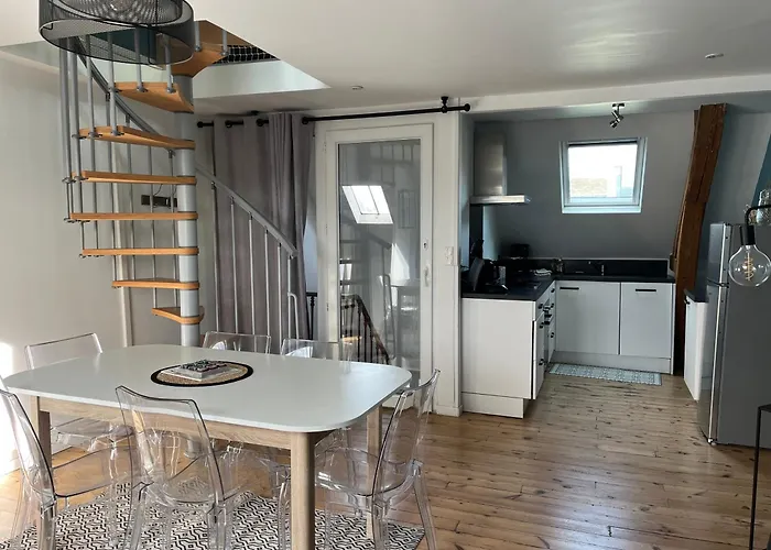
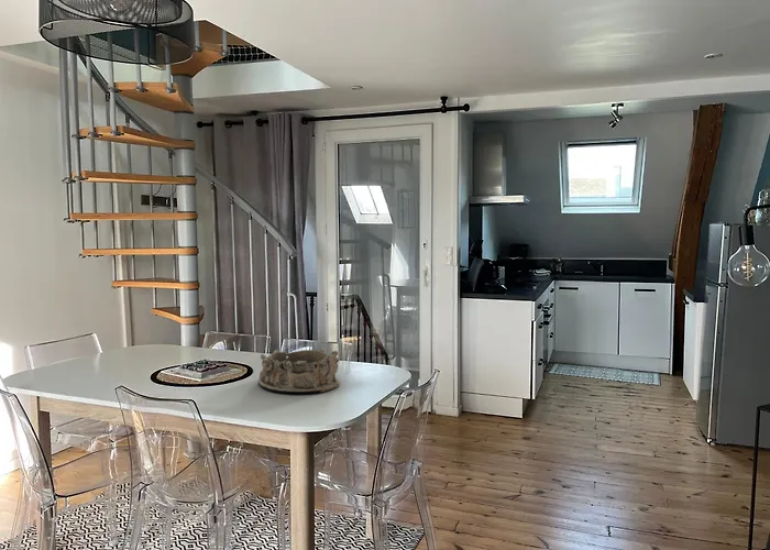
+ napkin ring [257,348,341,394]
